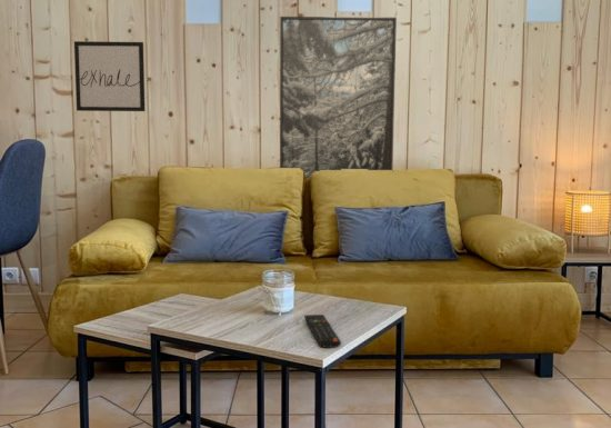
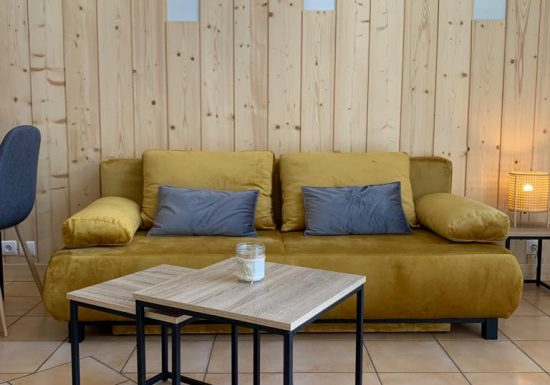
- remote control [303,313,342,349]
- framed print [279,16,398,180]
- wall art [73,40,146,112]
